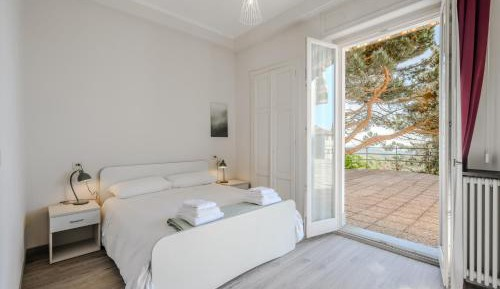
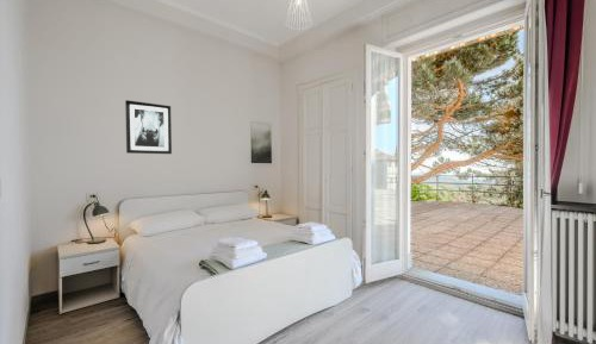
+ wall art [124,99,173,155]
